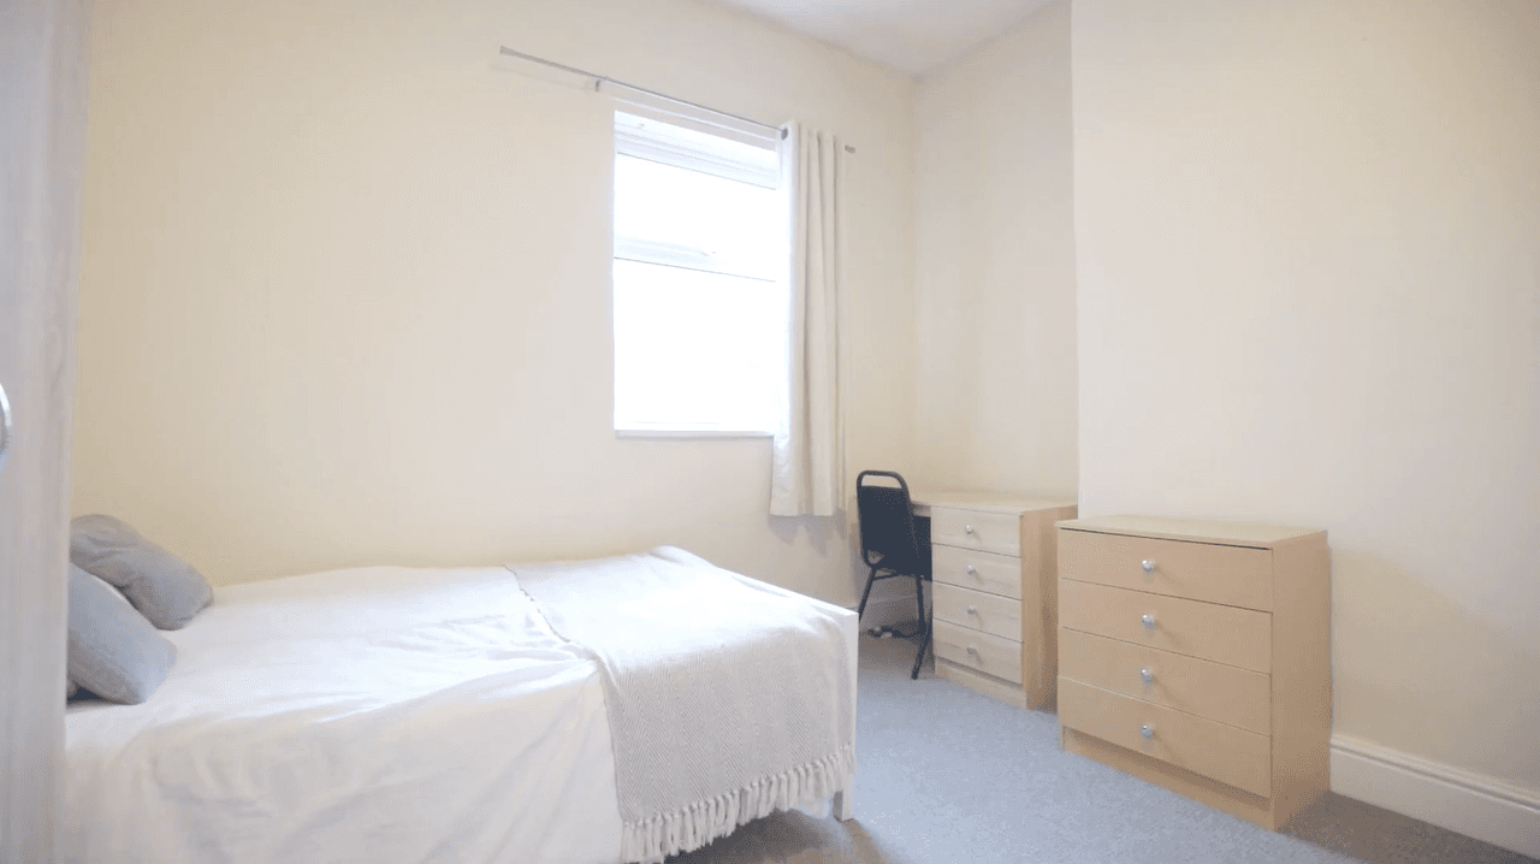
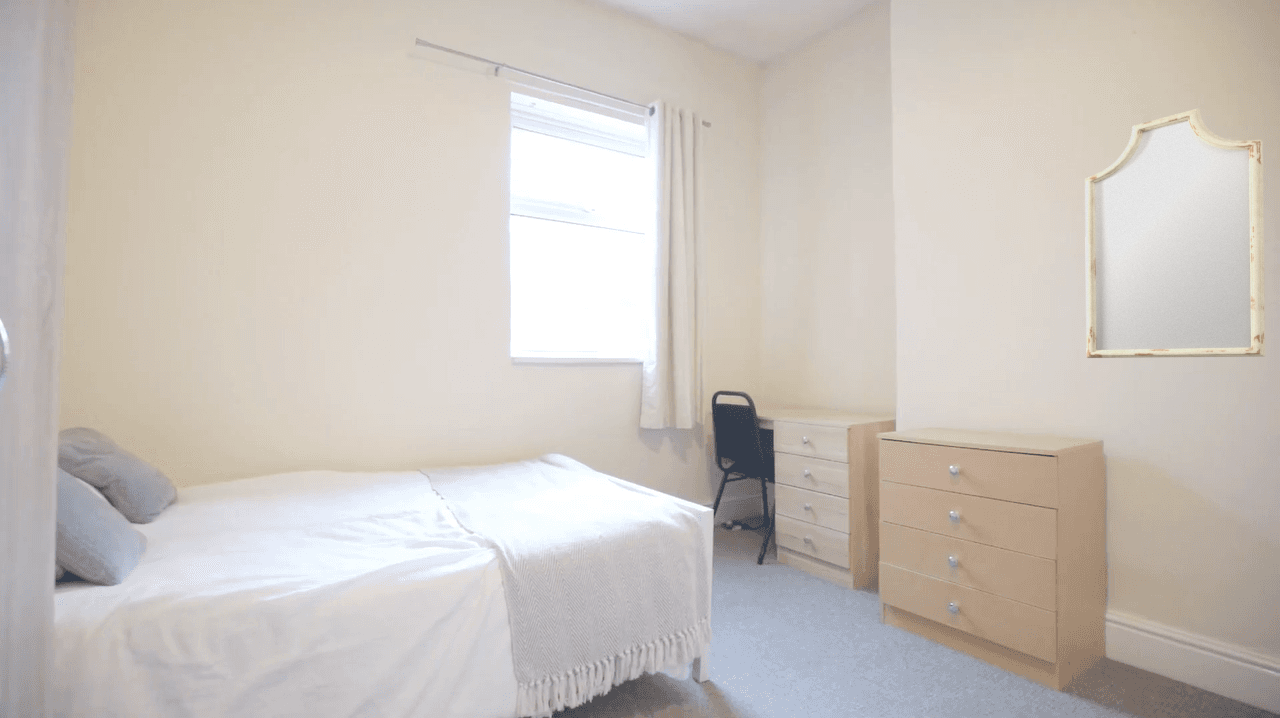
+ home mirror [1084,108,1266,359]
